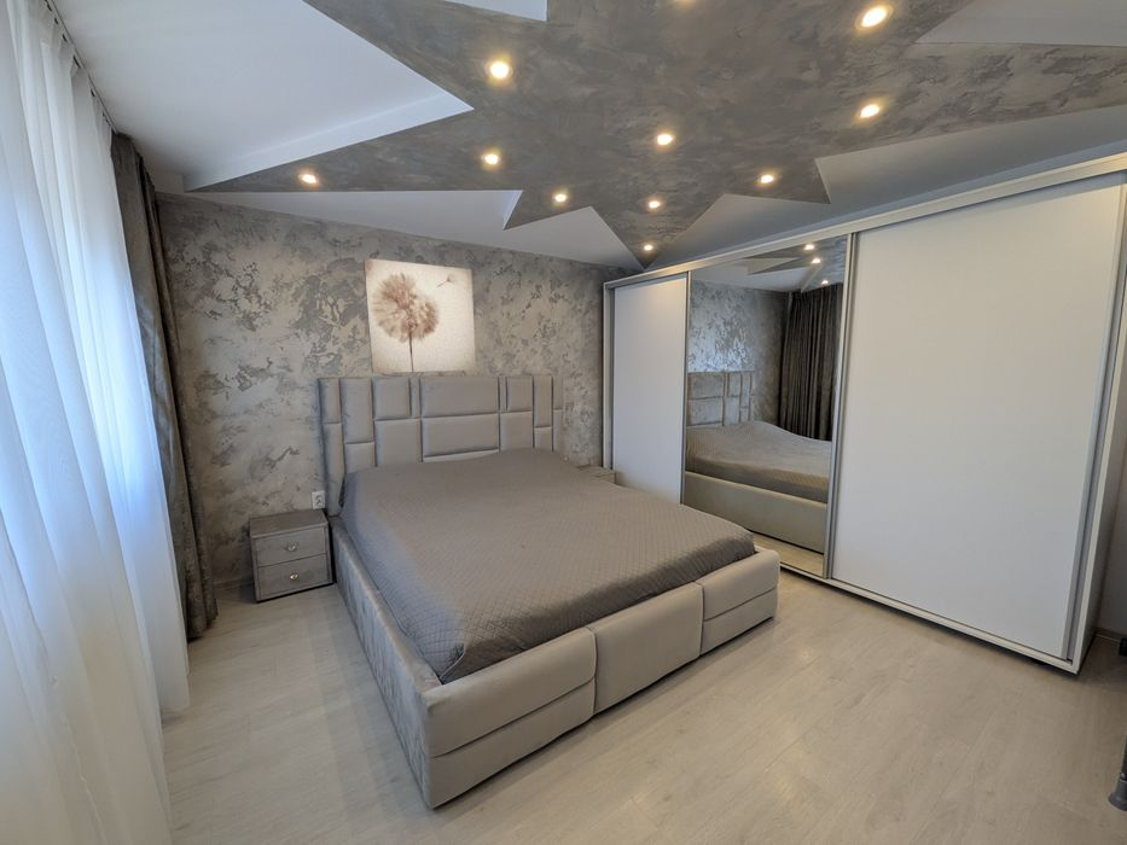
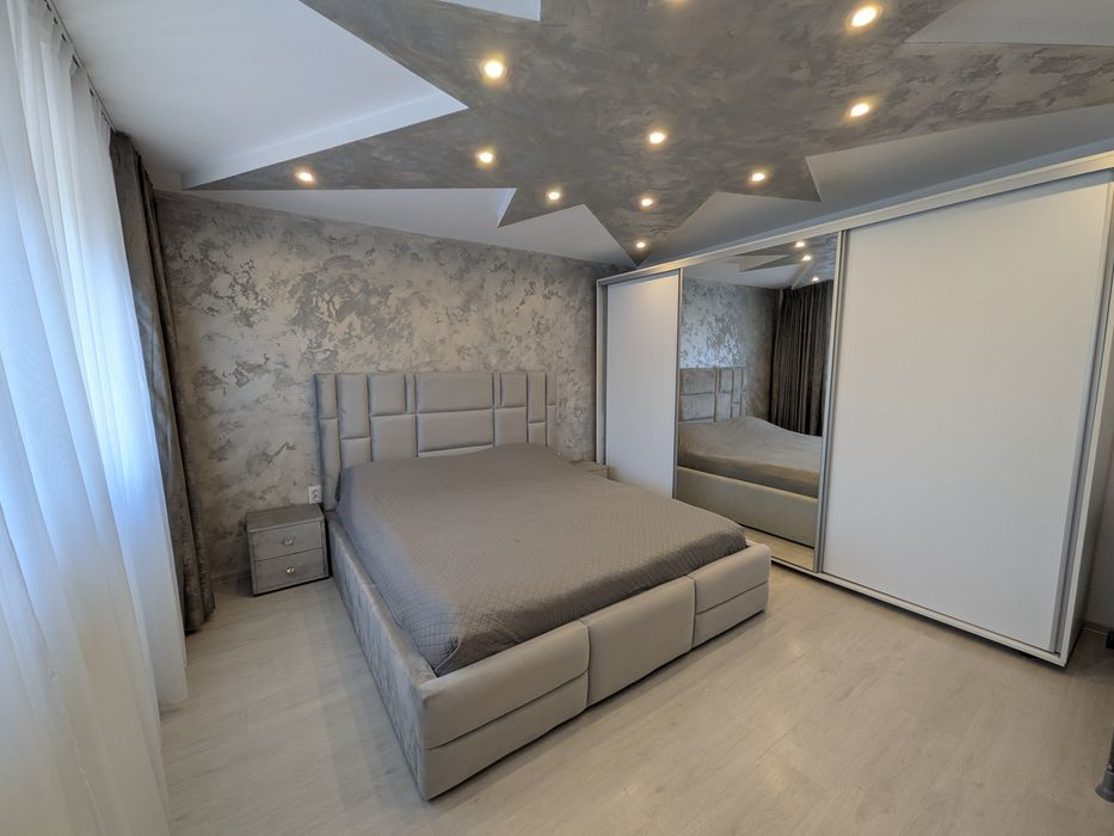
- wall art [362,257,477,374]
